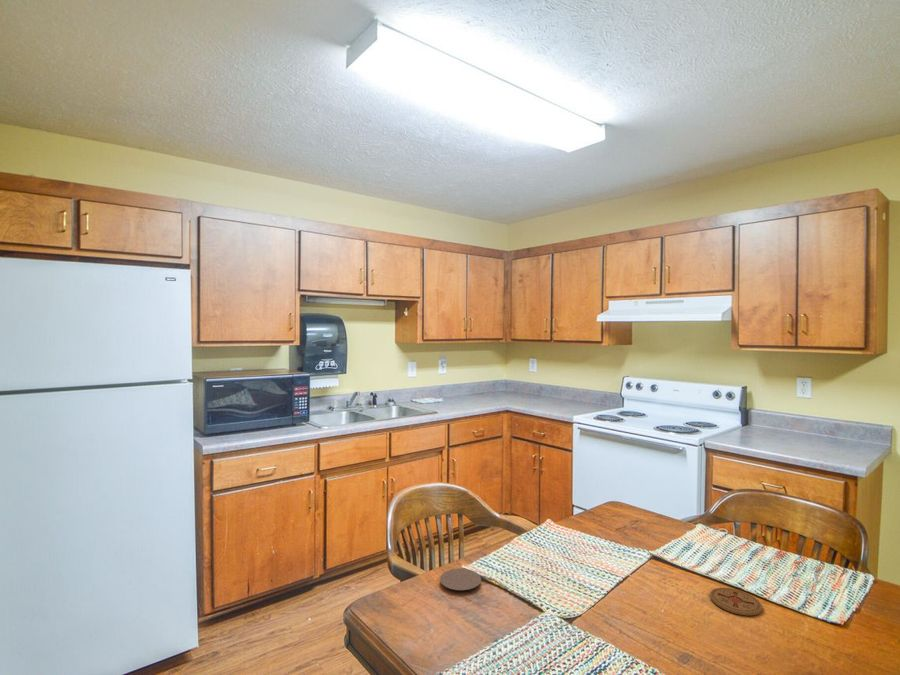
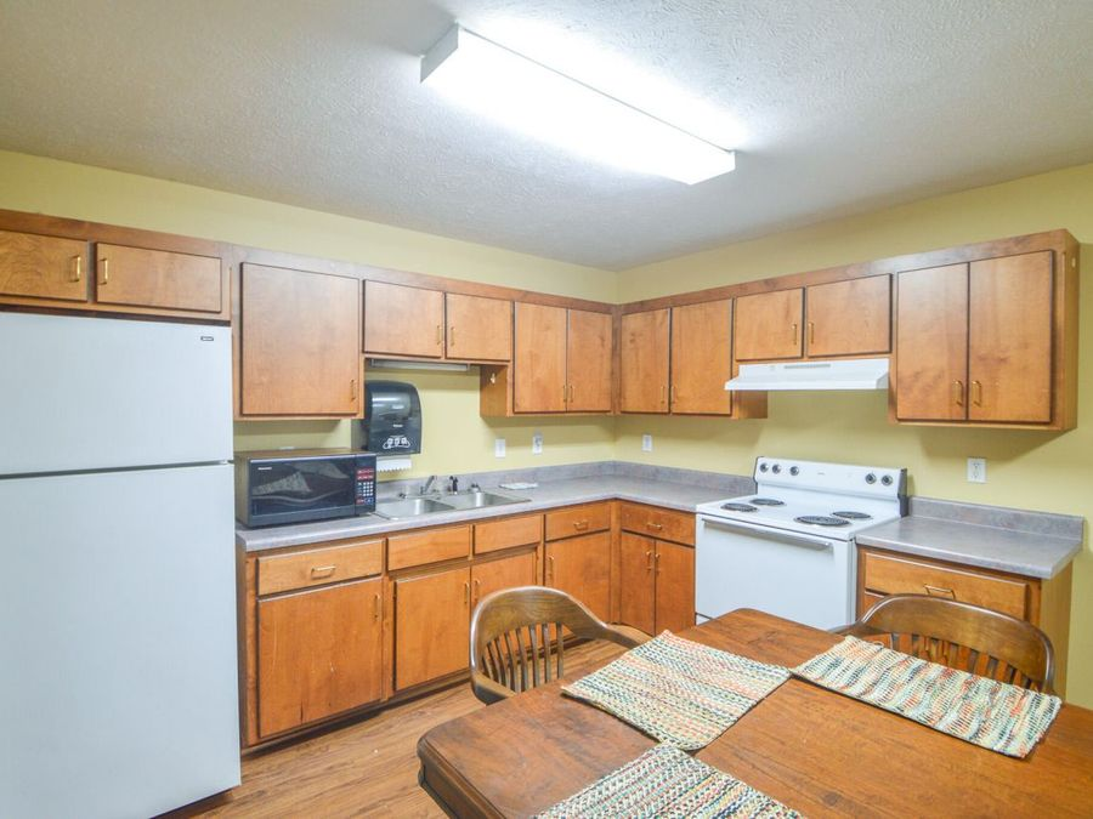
- coaster [439,567,482,591]
- coaster [709,587,763,616]
